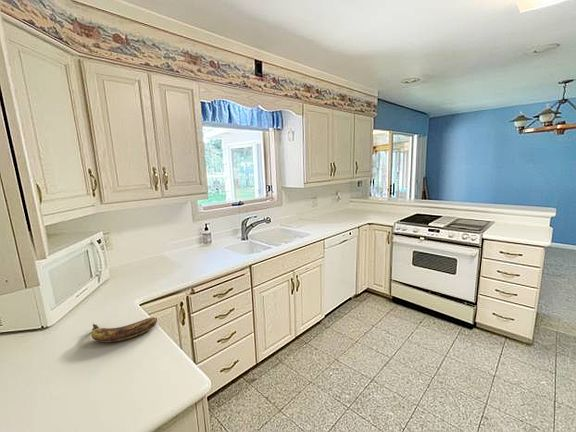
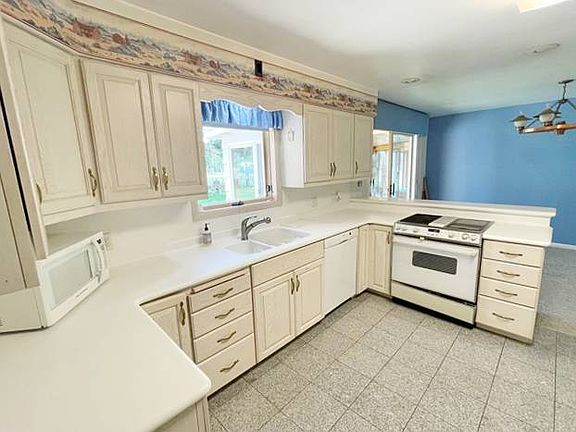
- banana [91,316,158,343]
